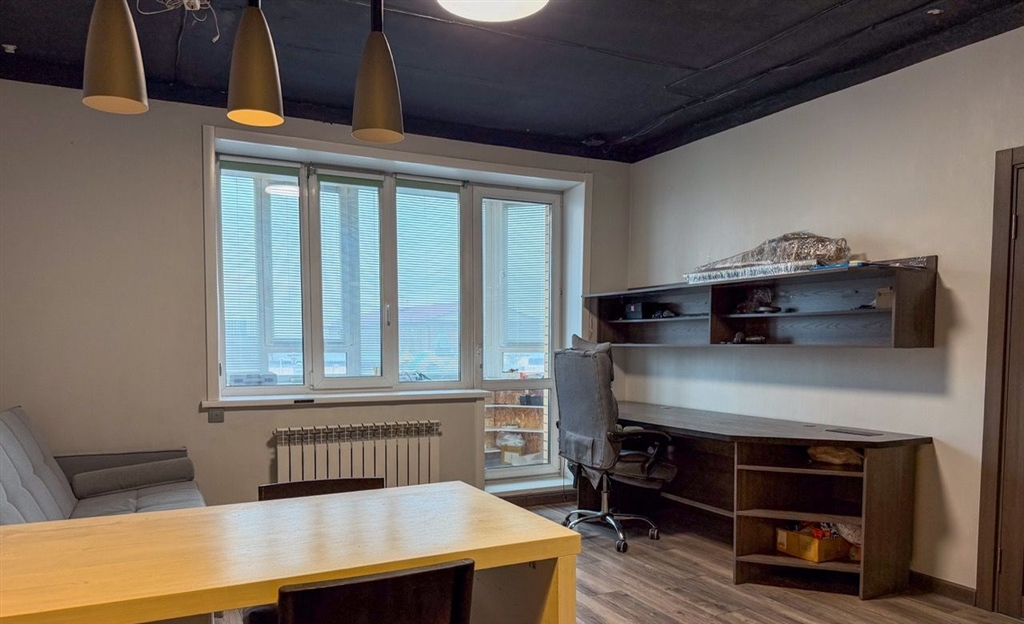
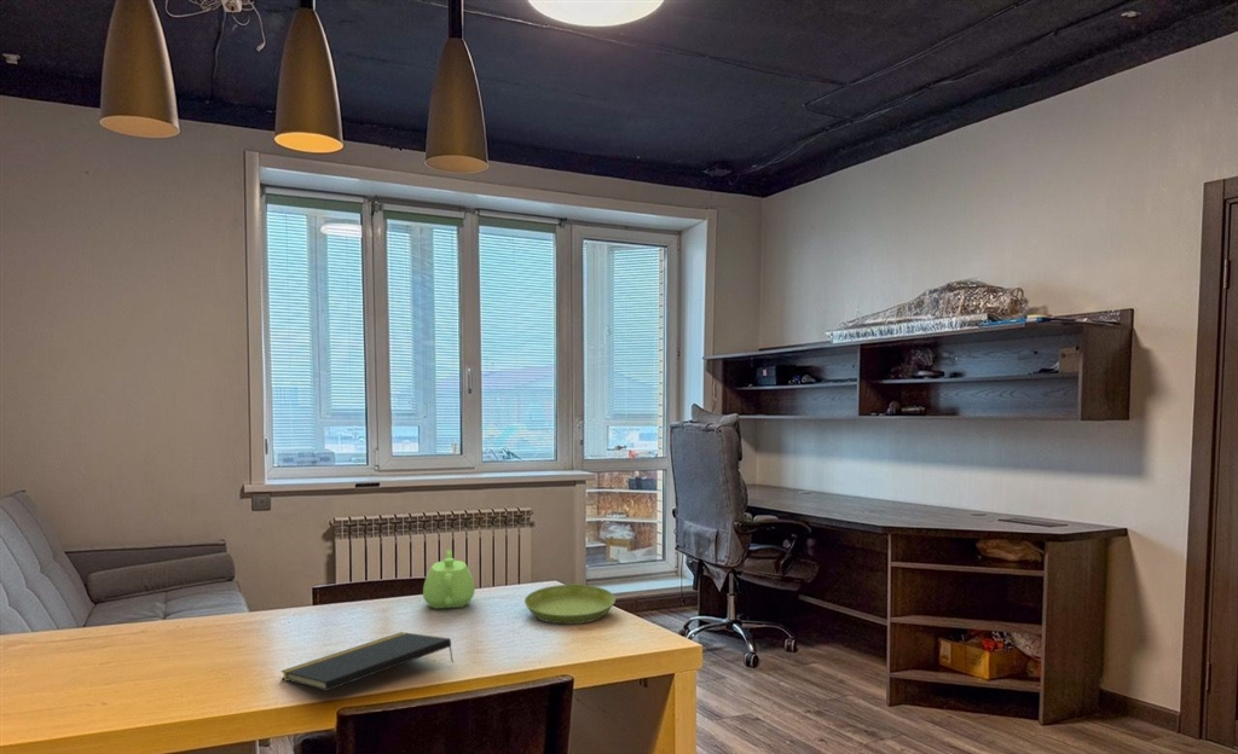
+ notepad [279,631,455,692]
+ saucer [523,584,617,625]
+ teapot [422,549,476,610]
